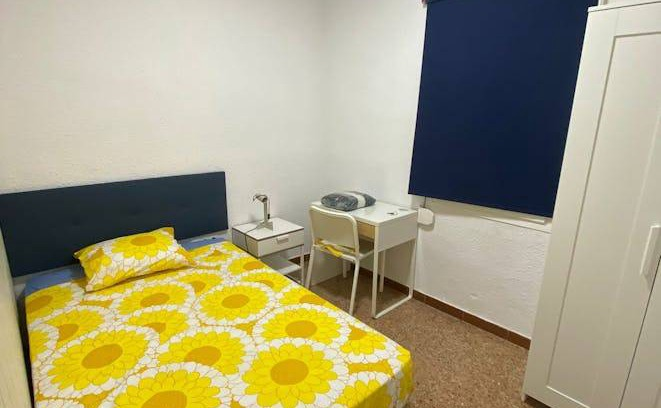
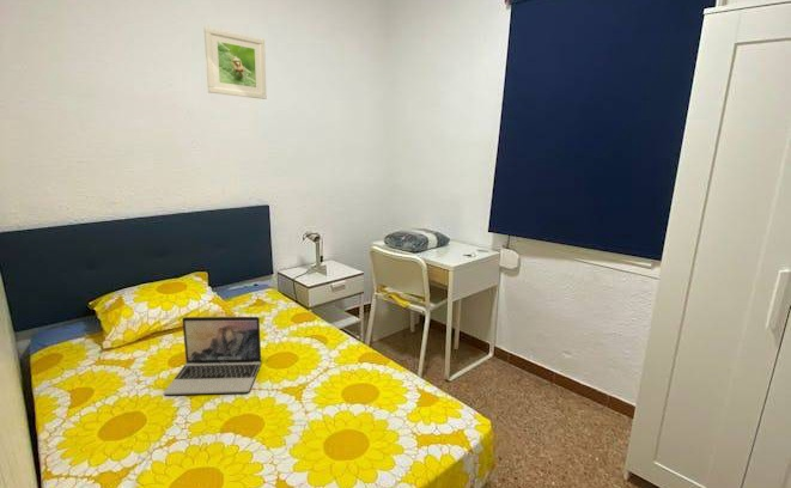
+ laptop [163,316,262,396]
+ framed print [203,26,268,100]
